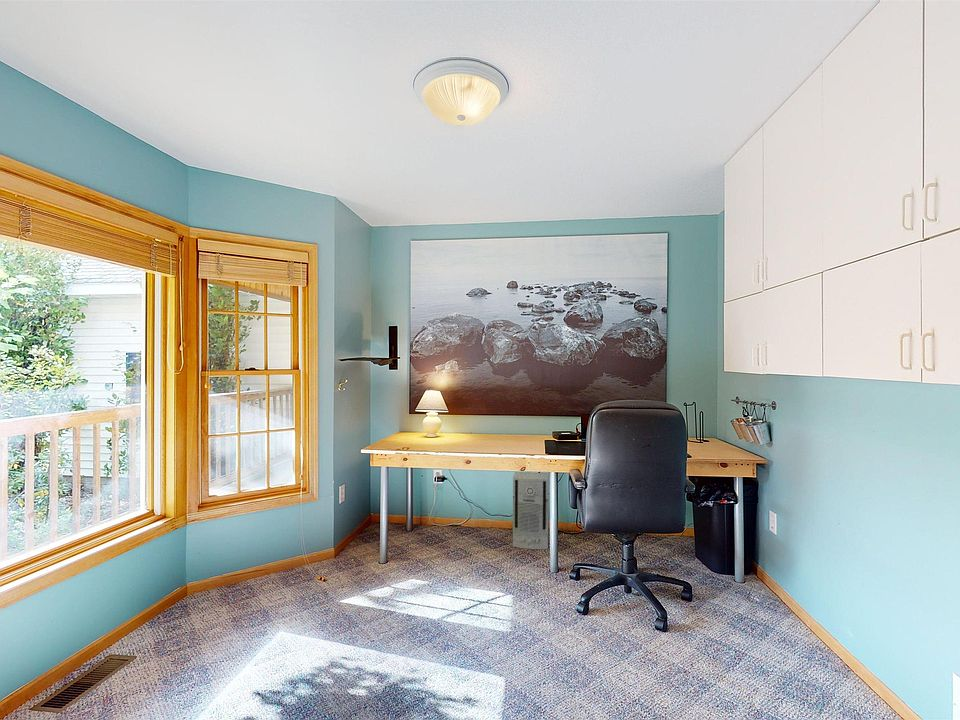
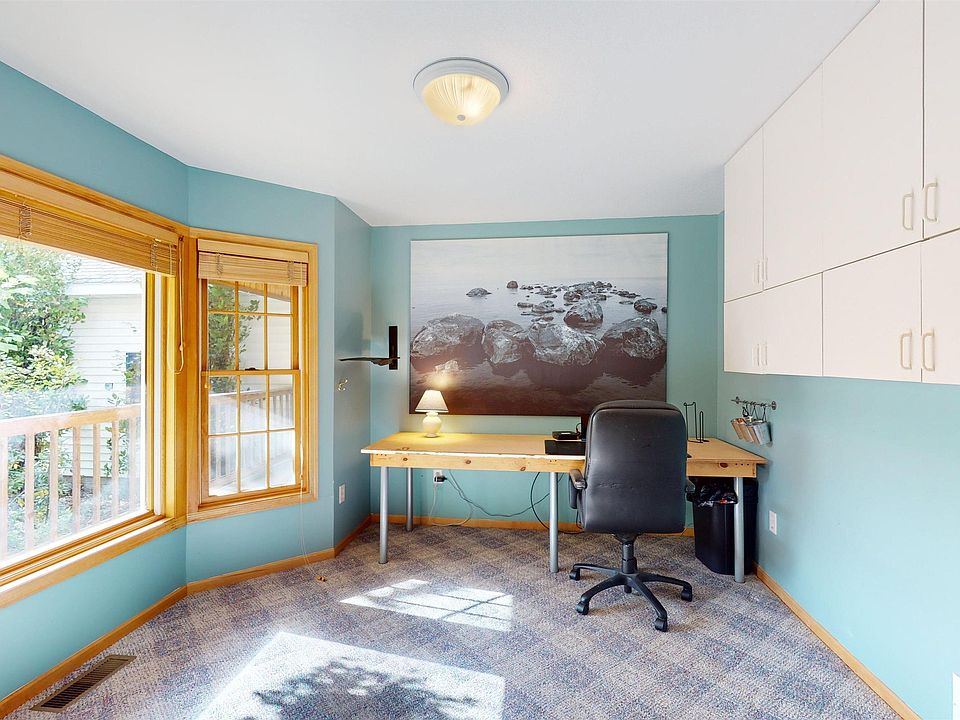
- air purifier [512,471,550,550]
